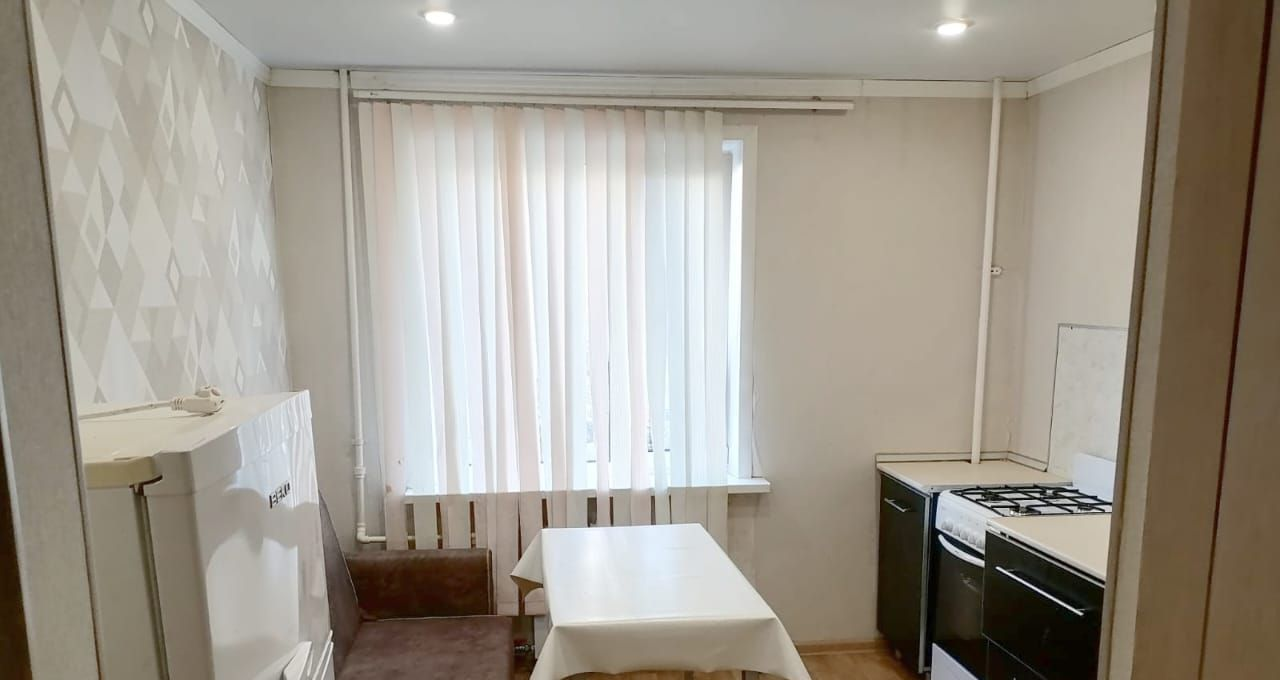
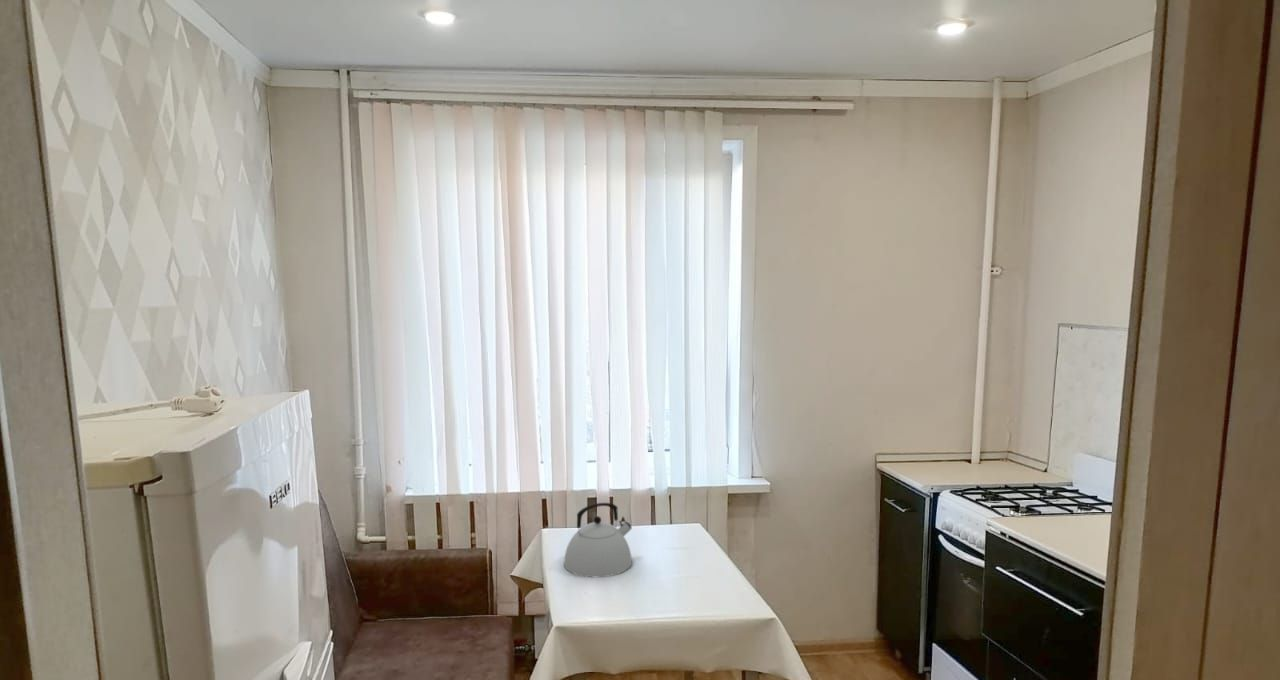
+ kettle [563,502,633,578]
